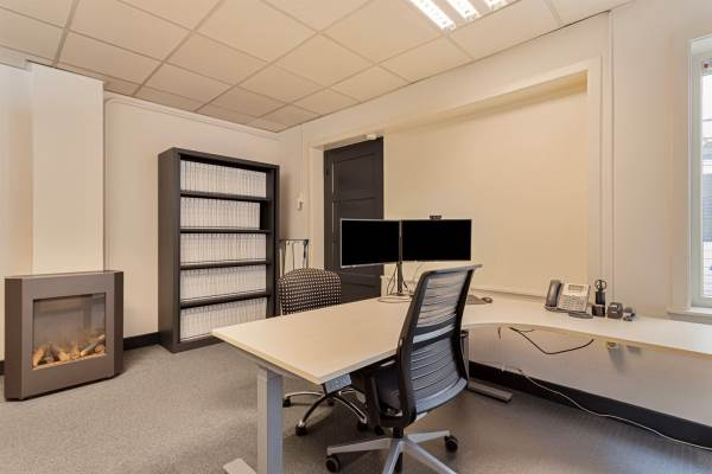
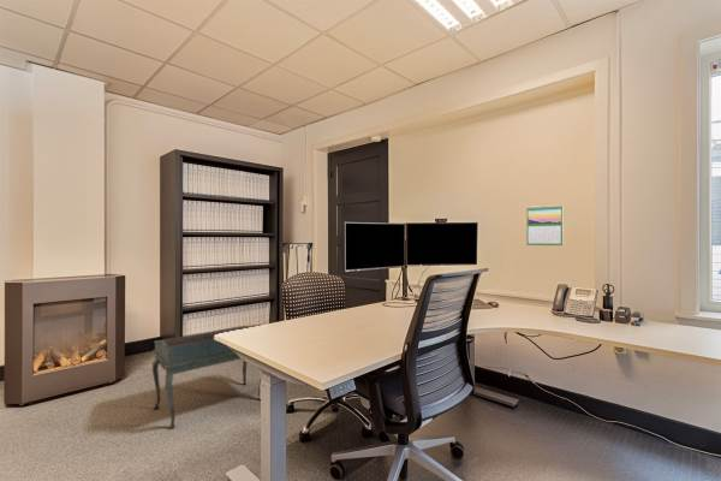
+ calendar [526,203,564,247]
+ writing desk [151,323,262,429]
